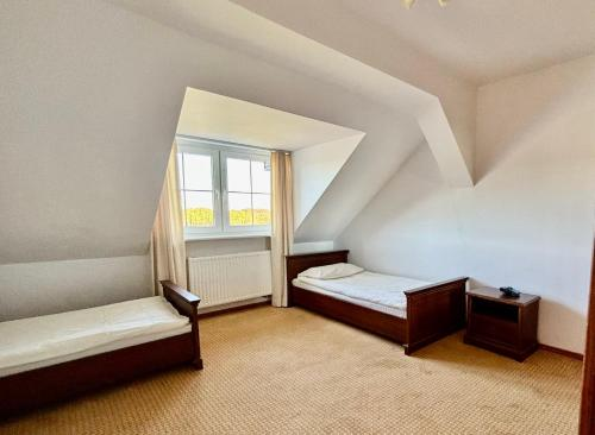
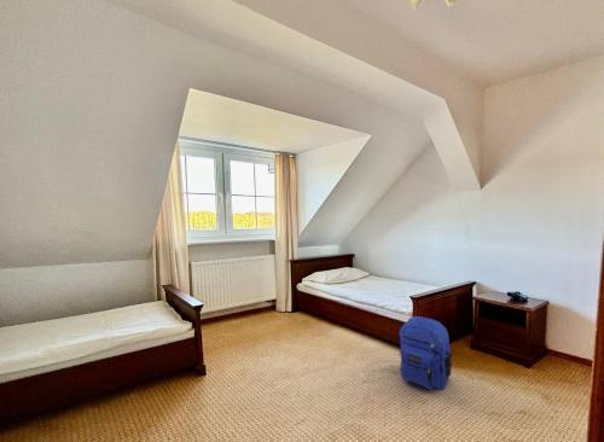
+ backpack [399,315,453,391]
